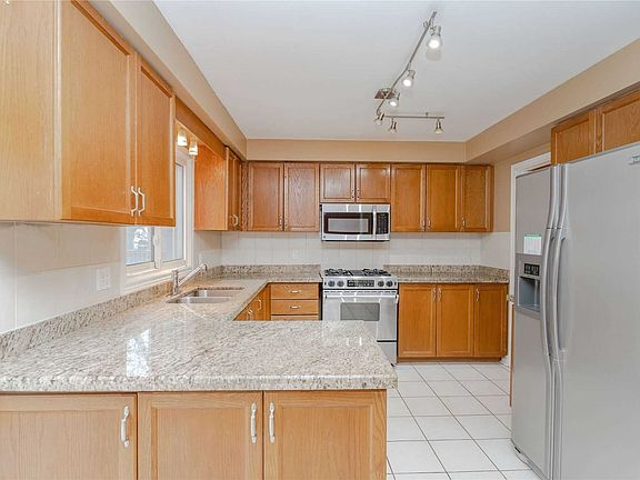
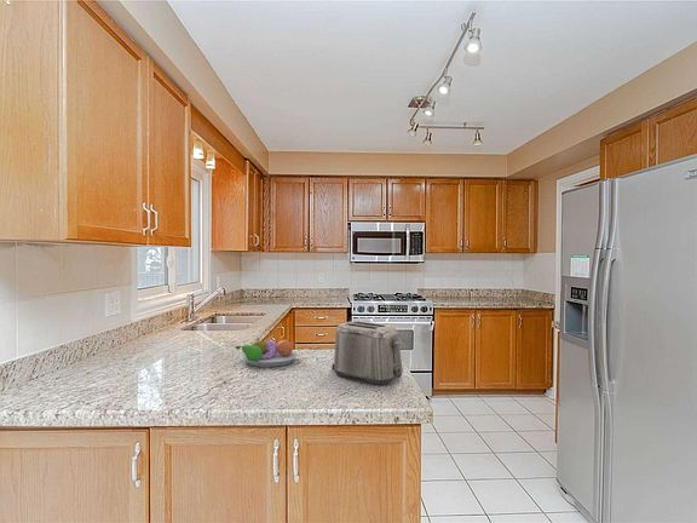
+ toaster [330,320,404,386]
+ fruit bowl [235,338,299,368]
